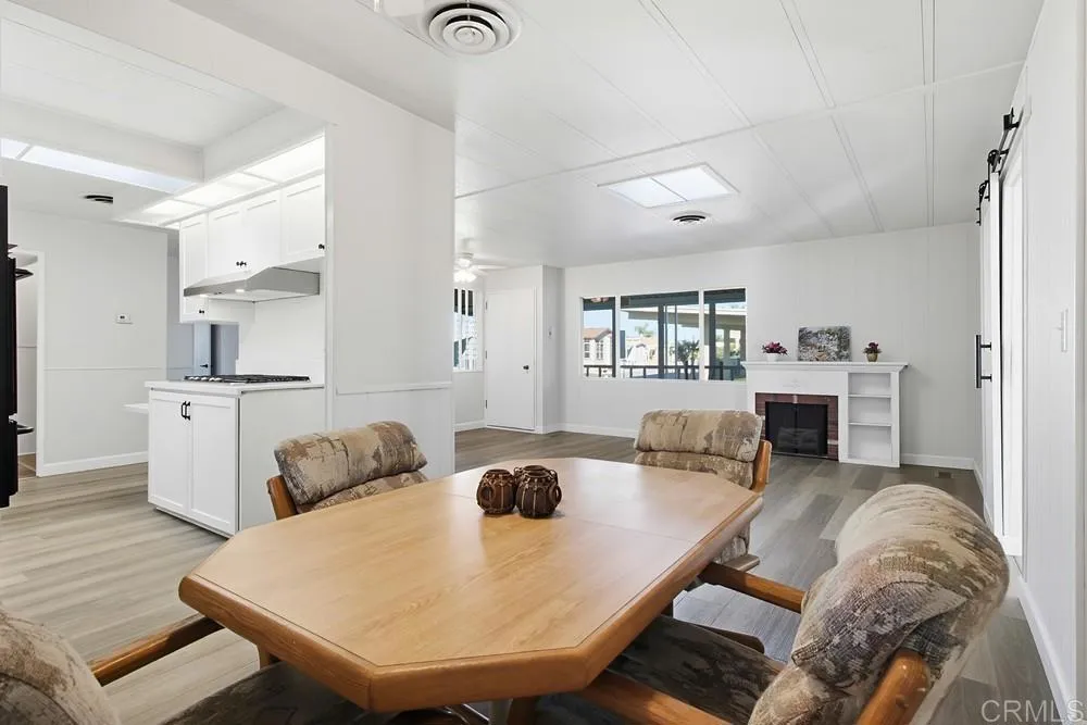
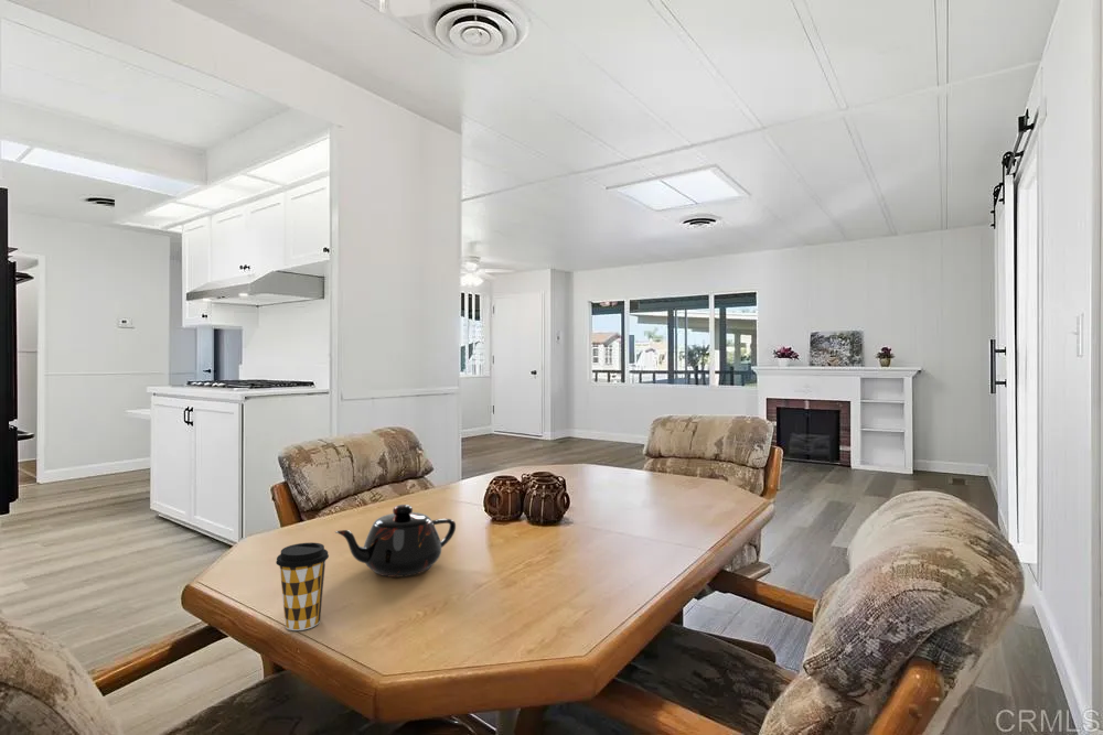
+ teapot [334,504,457,579]
+ coffee cup [275,541,330,631]
